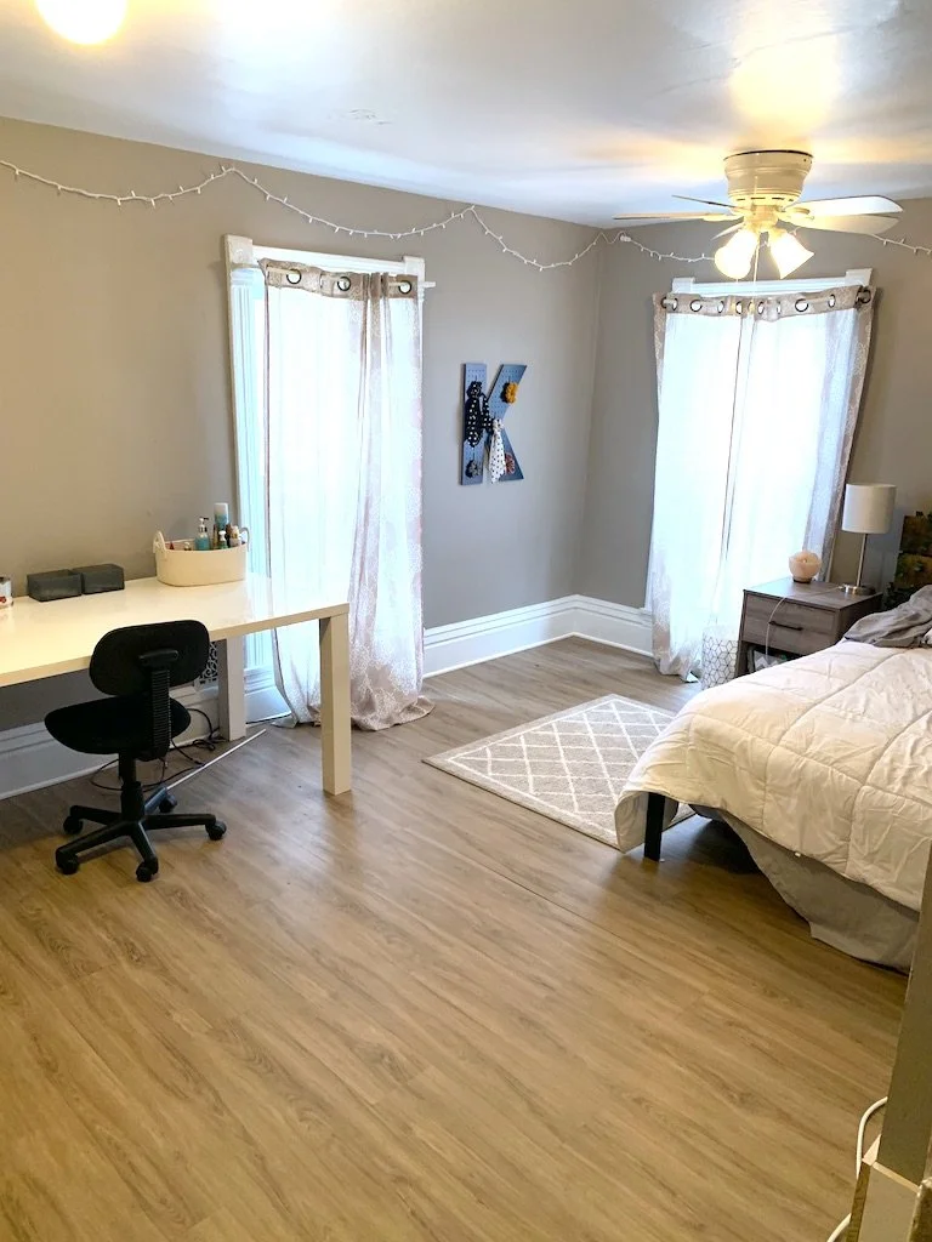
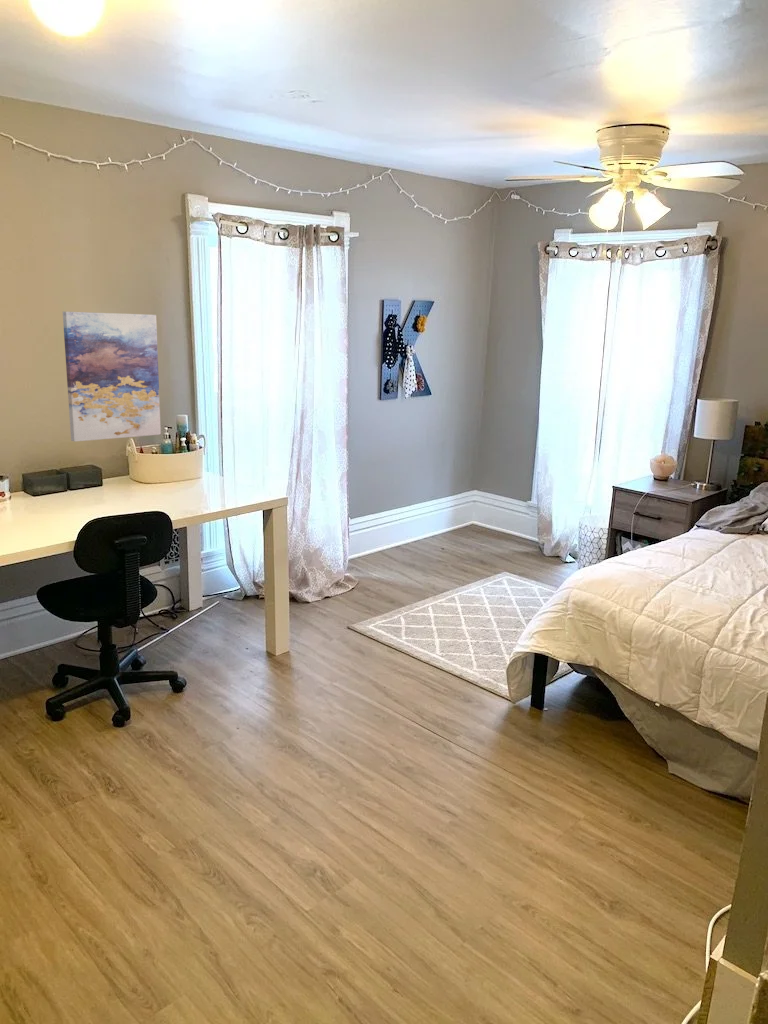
+ wall art [62,311,162,443]
